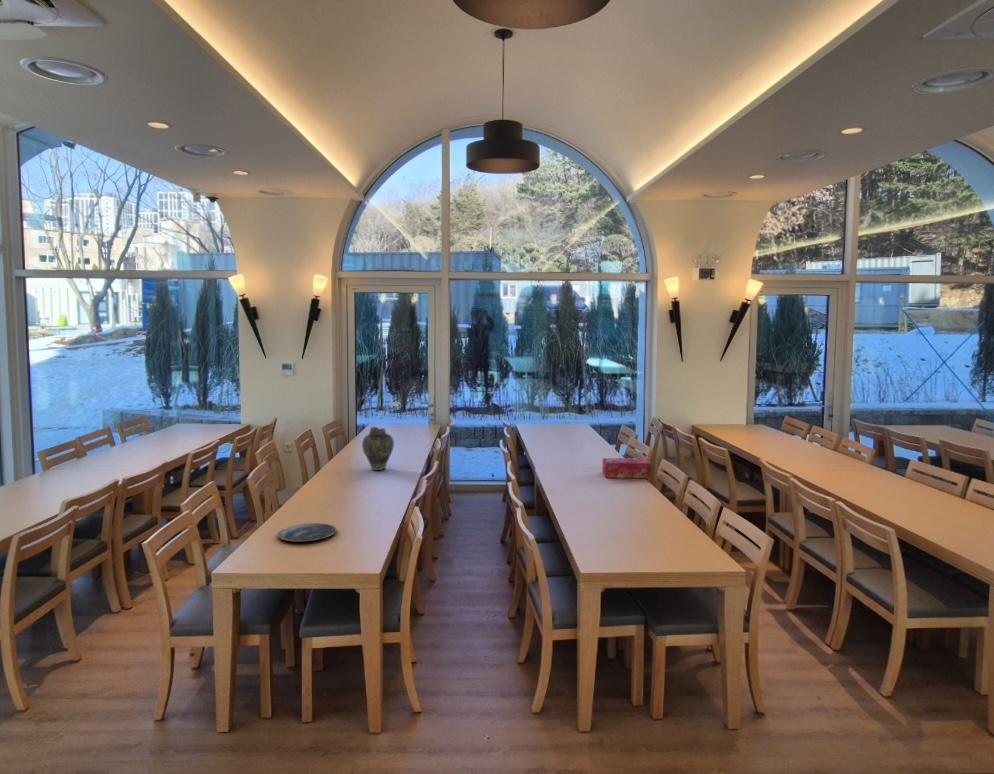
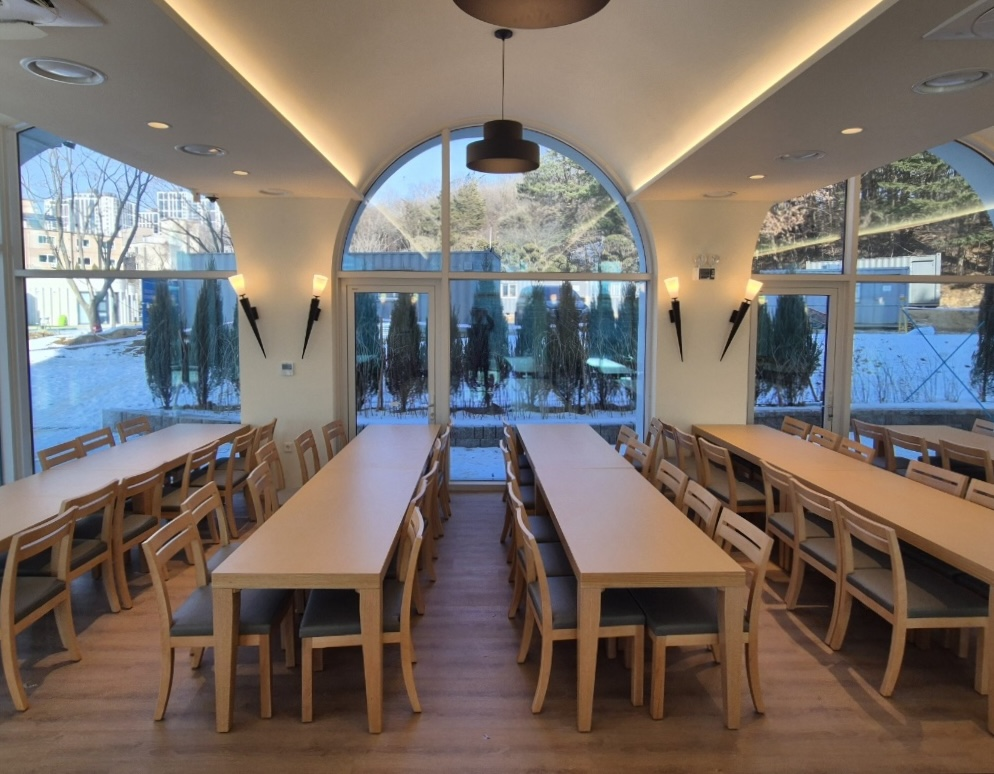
- vase [361,426,395,471]
- tissue box [601,457,651,479]
- plate [276,522,338,543]
